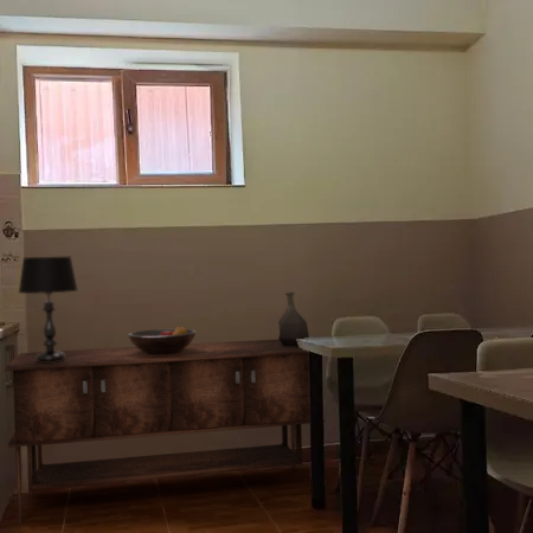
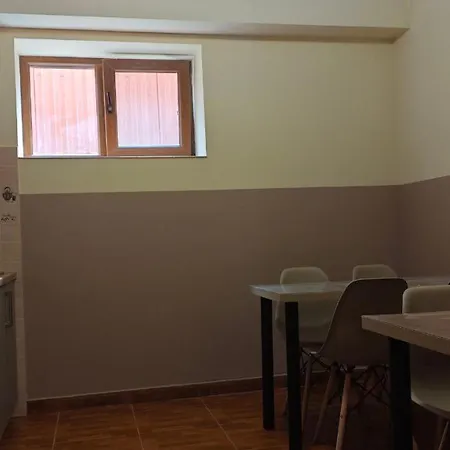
- table lamp [18,256,78,362]
- sideboard [4,339,326,525]
- fruit bowl [127,325,198,354]
- vase [277,291,310,347]
